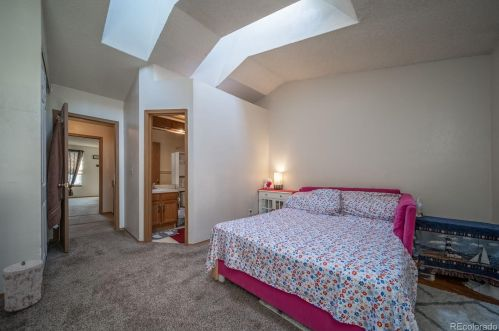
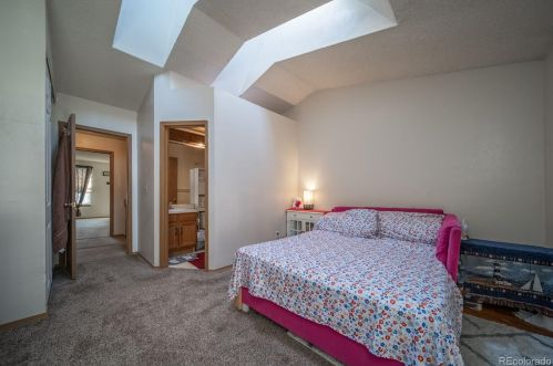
- trash can [1,259,44,313]
